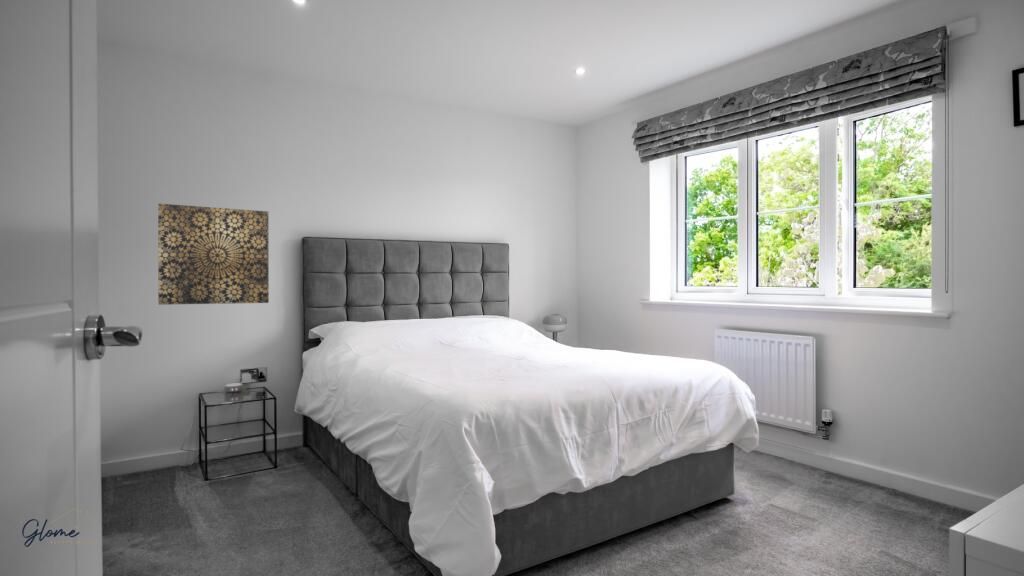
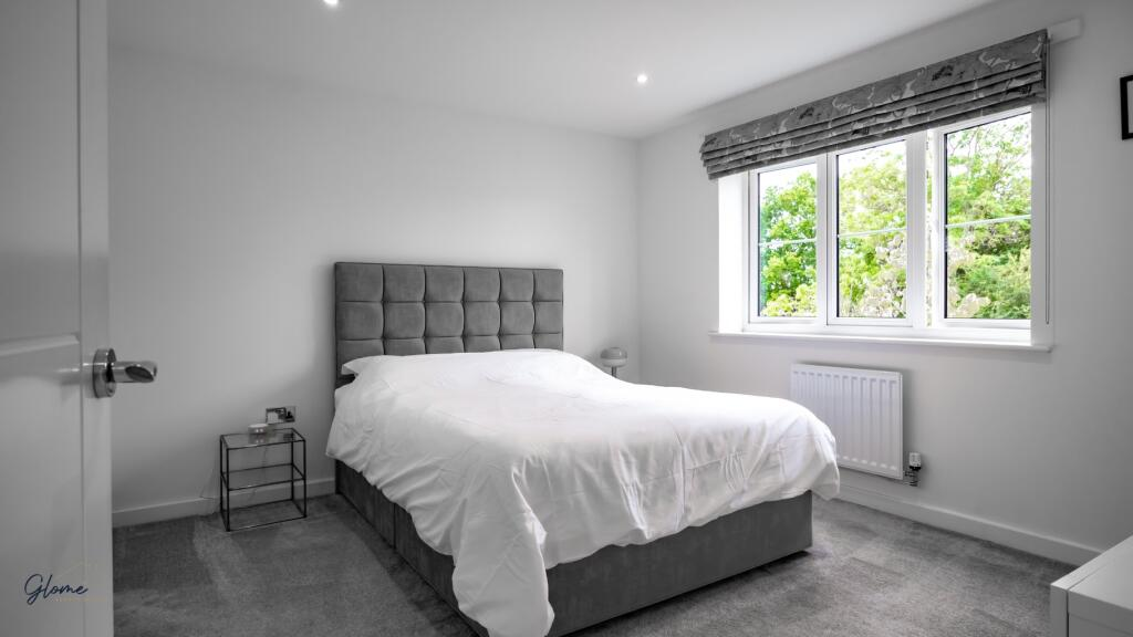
- wall art [157,203,270,306]
